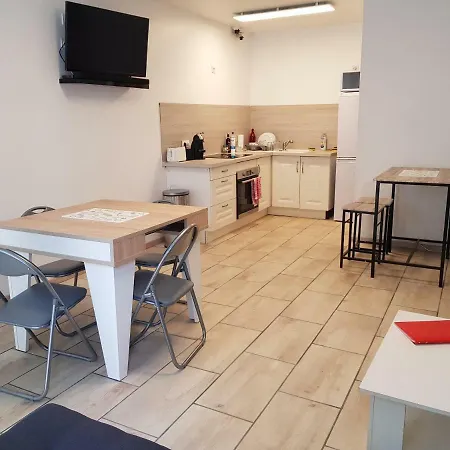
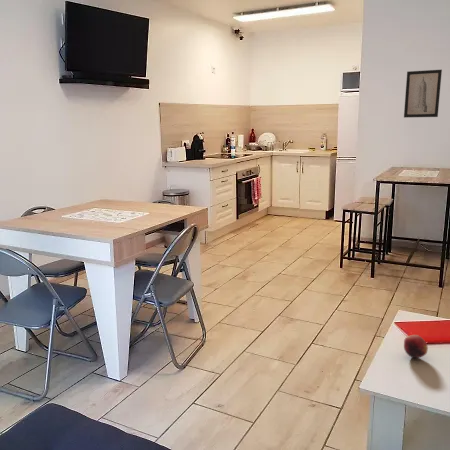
+ wall art [403,69,443,119]
+ fruit [403,334,429,359]
